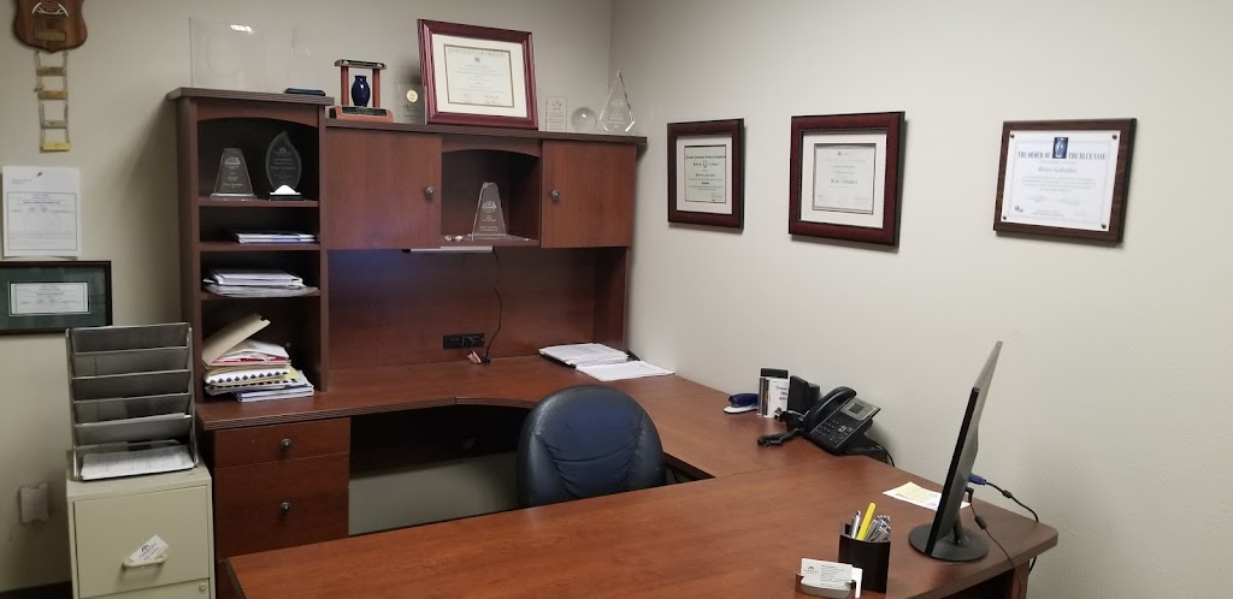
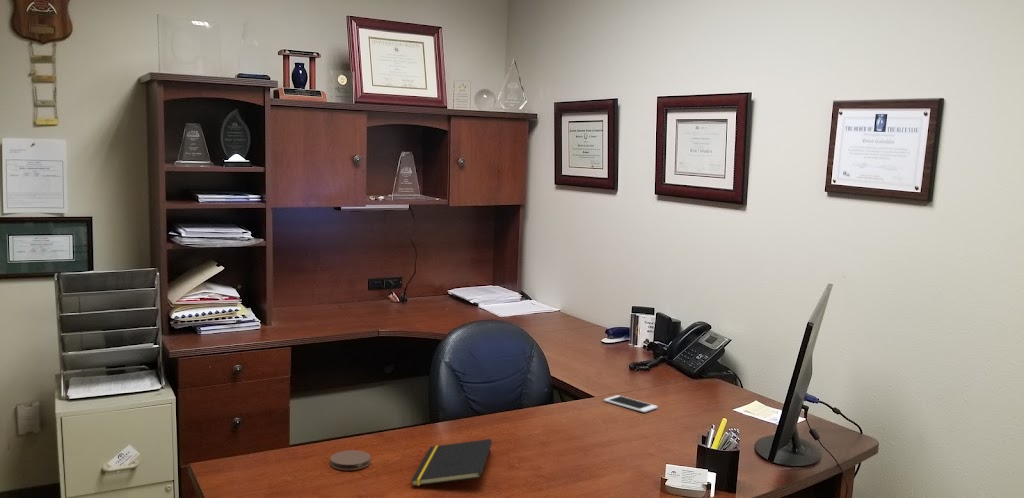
+ coaster [329,449,372,471]
+ notepad [410,438,493,487]
+ cell phone [603,394,659,413]
